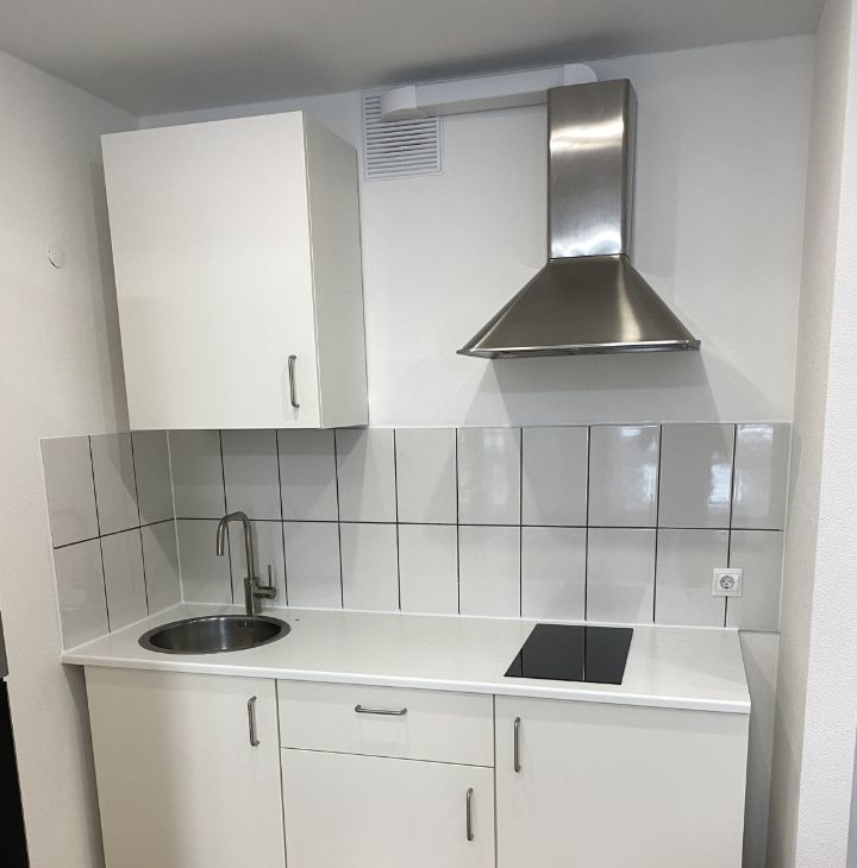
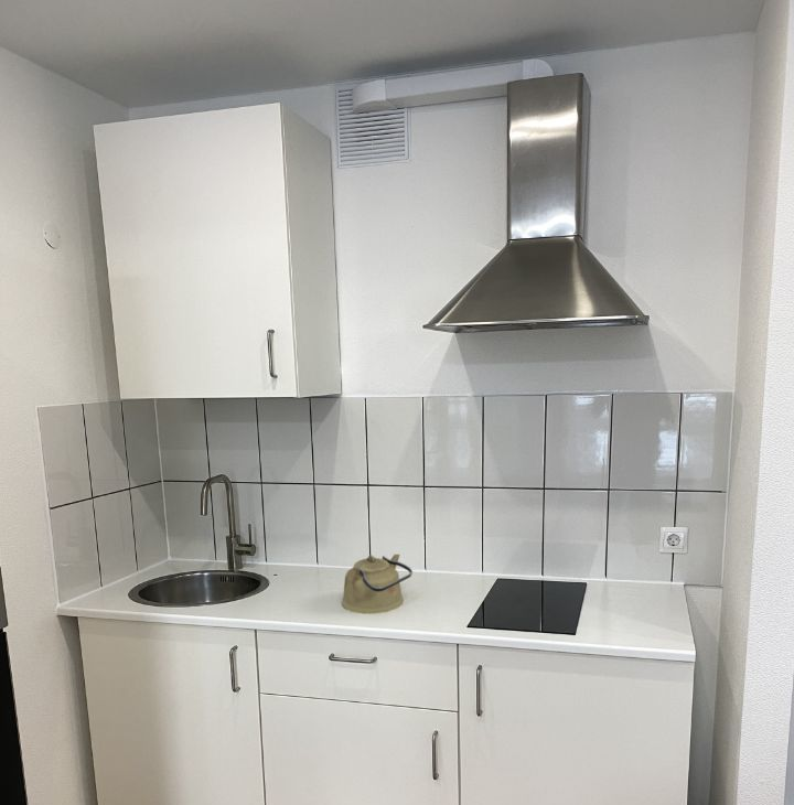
+ kettle [341,554,414,614]
